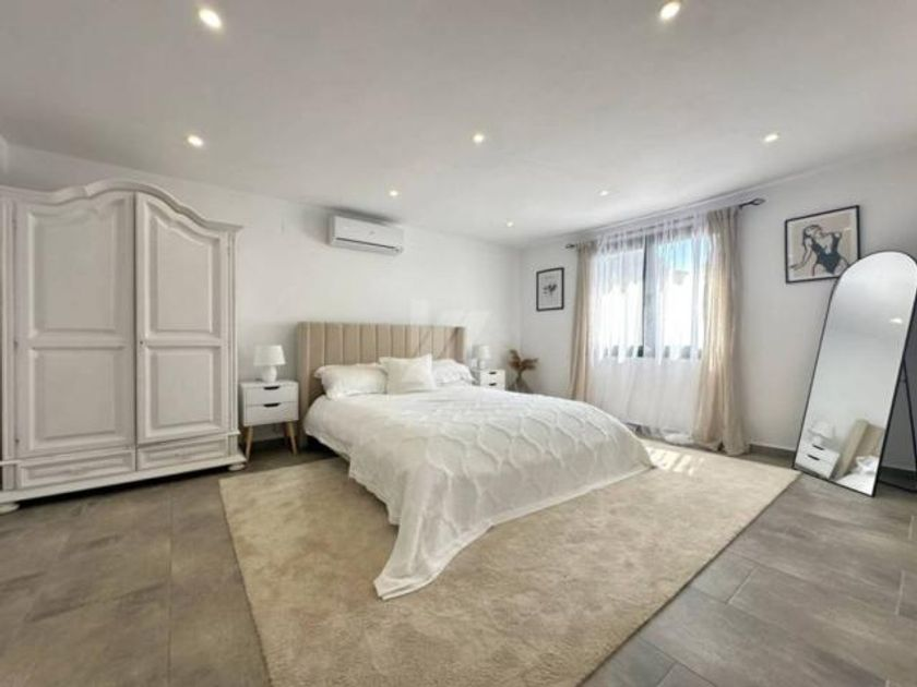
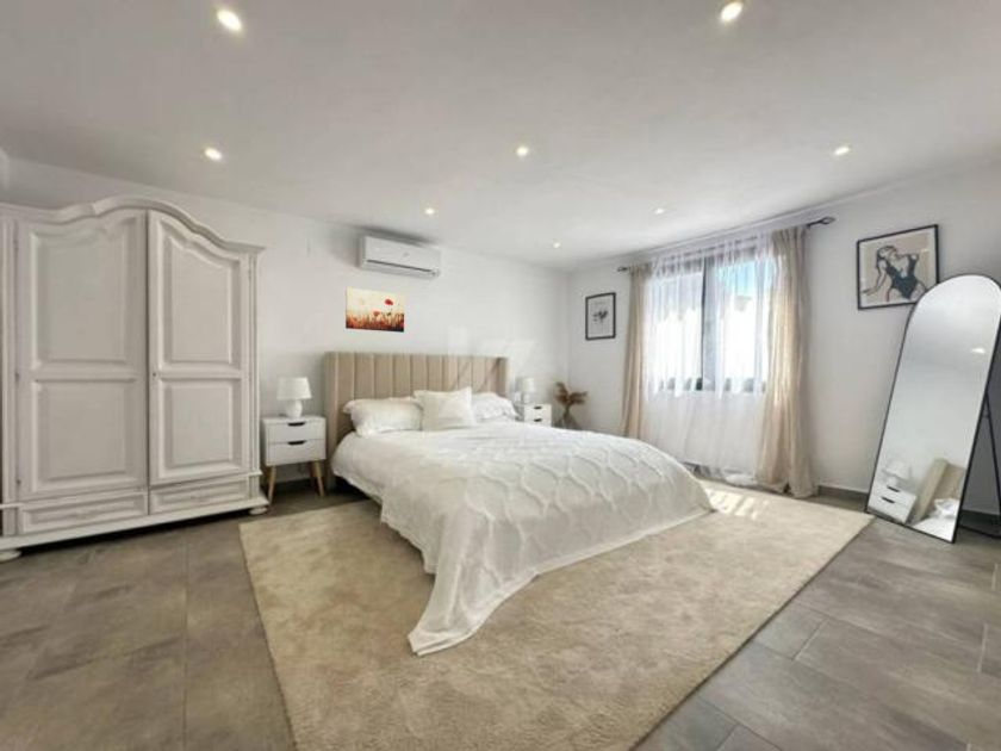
+ wall art [344,286,405,334]
